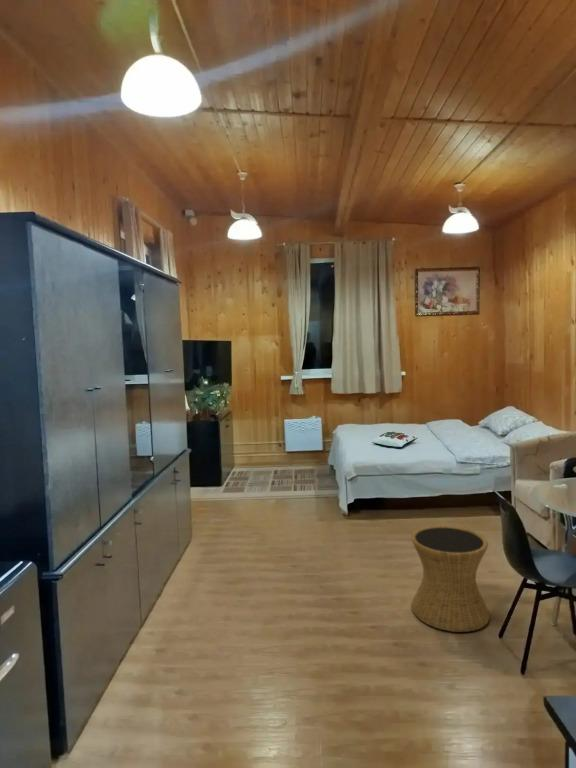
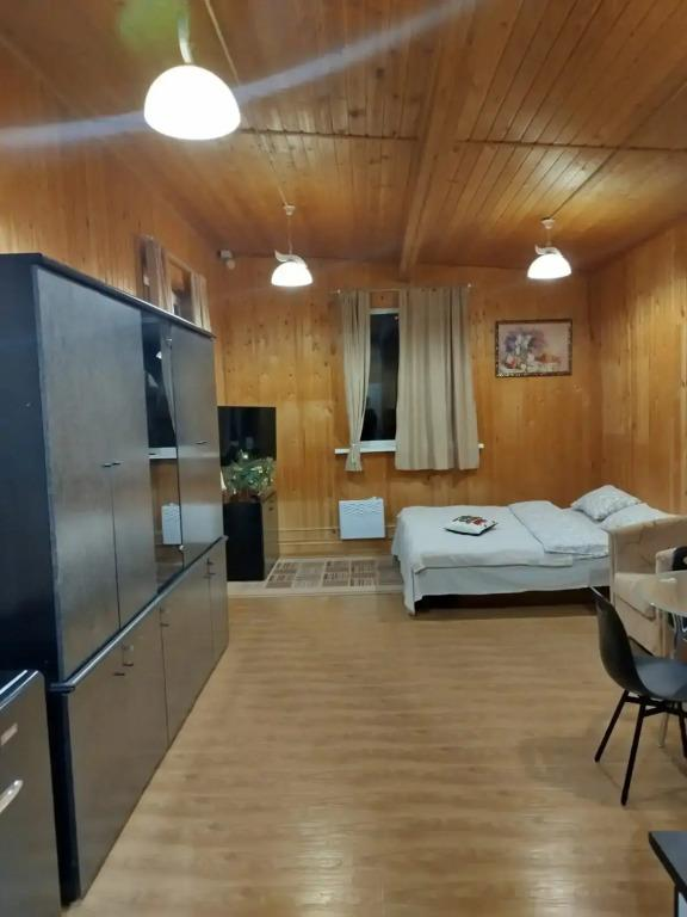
- side table [410,525,491,633]
